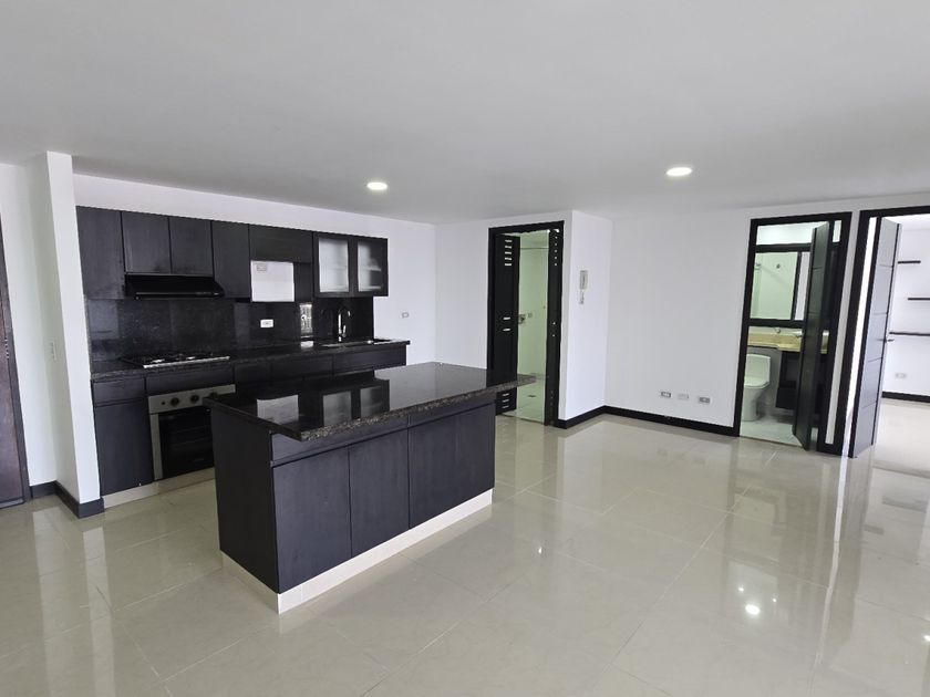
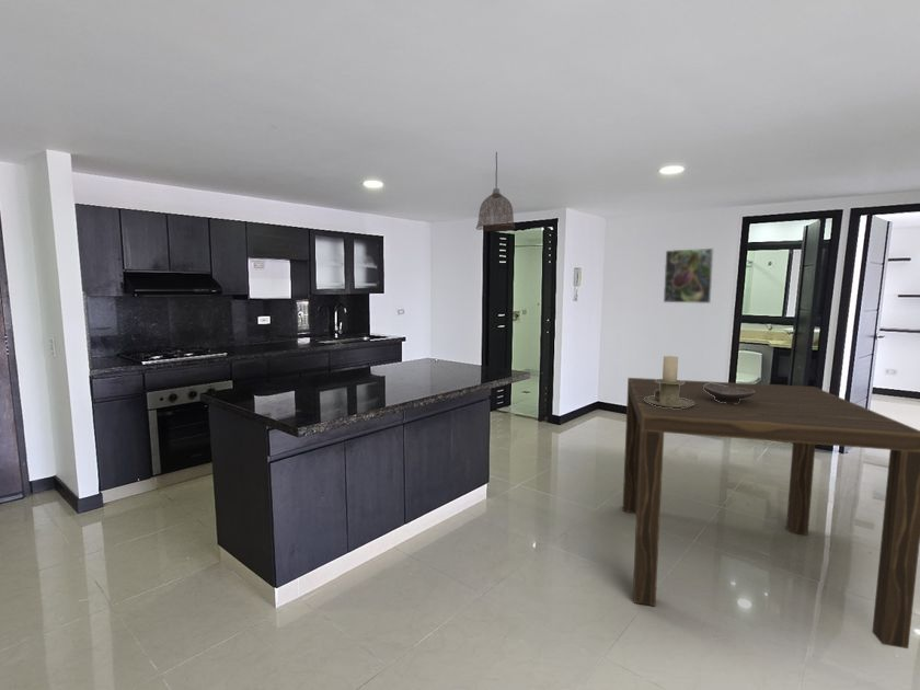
+ pendant lamp [475,151,517,232]
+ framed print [663,248,715,304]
+ decorative bowl [704,383,755,403]
+ candle holder [644,355,694,409]
+ dining table [622,377,920,649]
